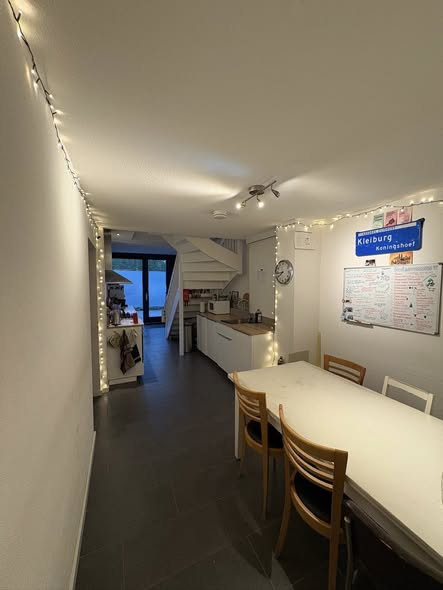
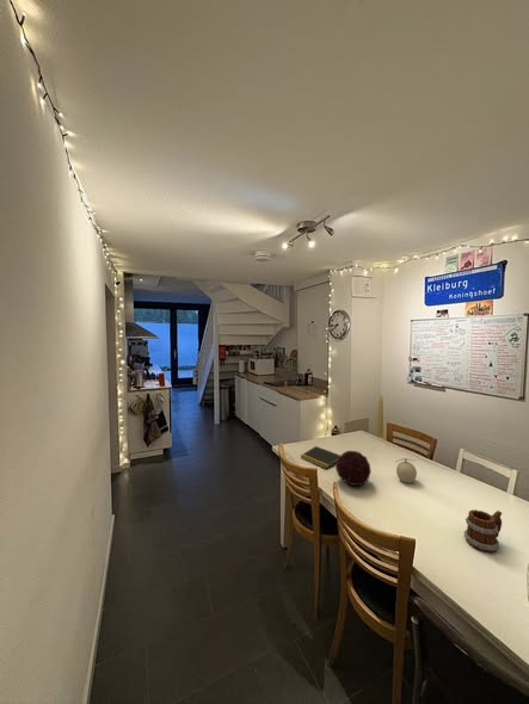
+ notepad [300,445,342,469]
+ mug [462,508,504,554]
+ decorative orb [334,450,373,487]
+ fruit [394,457,418,484]
